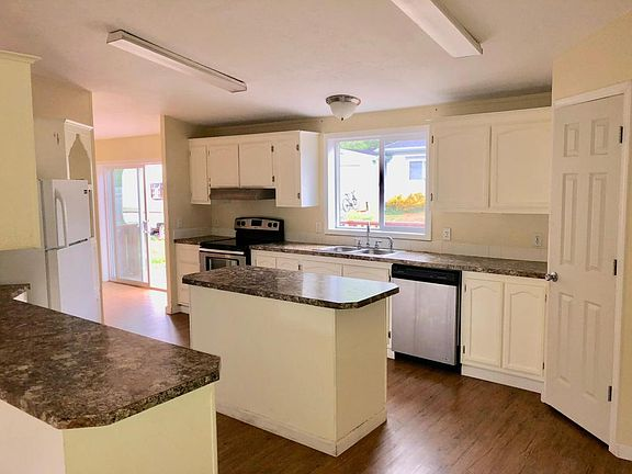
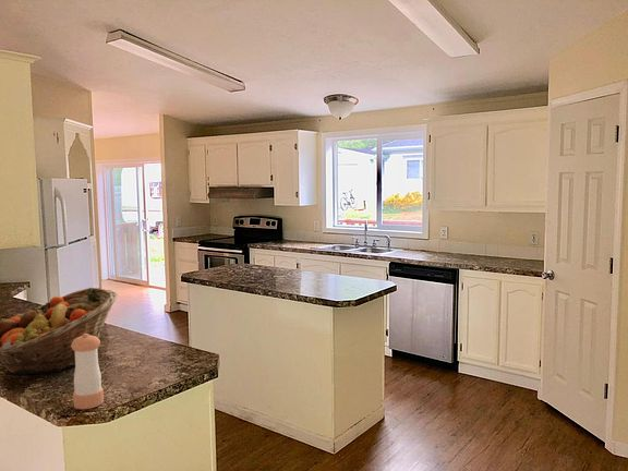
+ pepper shaker [71,334,105,410]
+ fruit basket [0,287,119,375]
